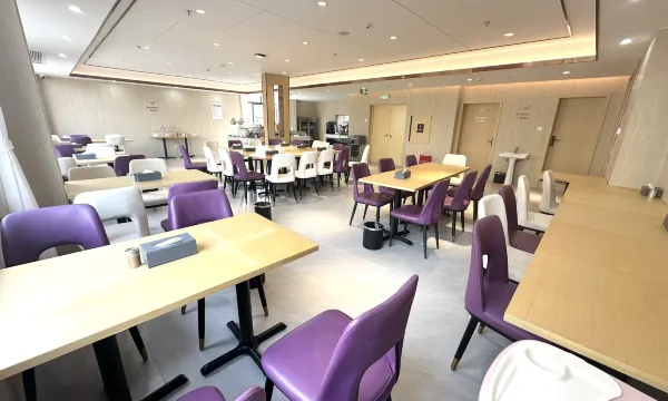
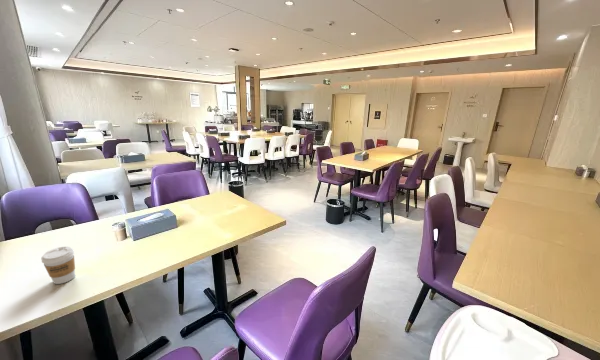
+ coffee cup [40,246,76,285]
